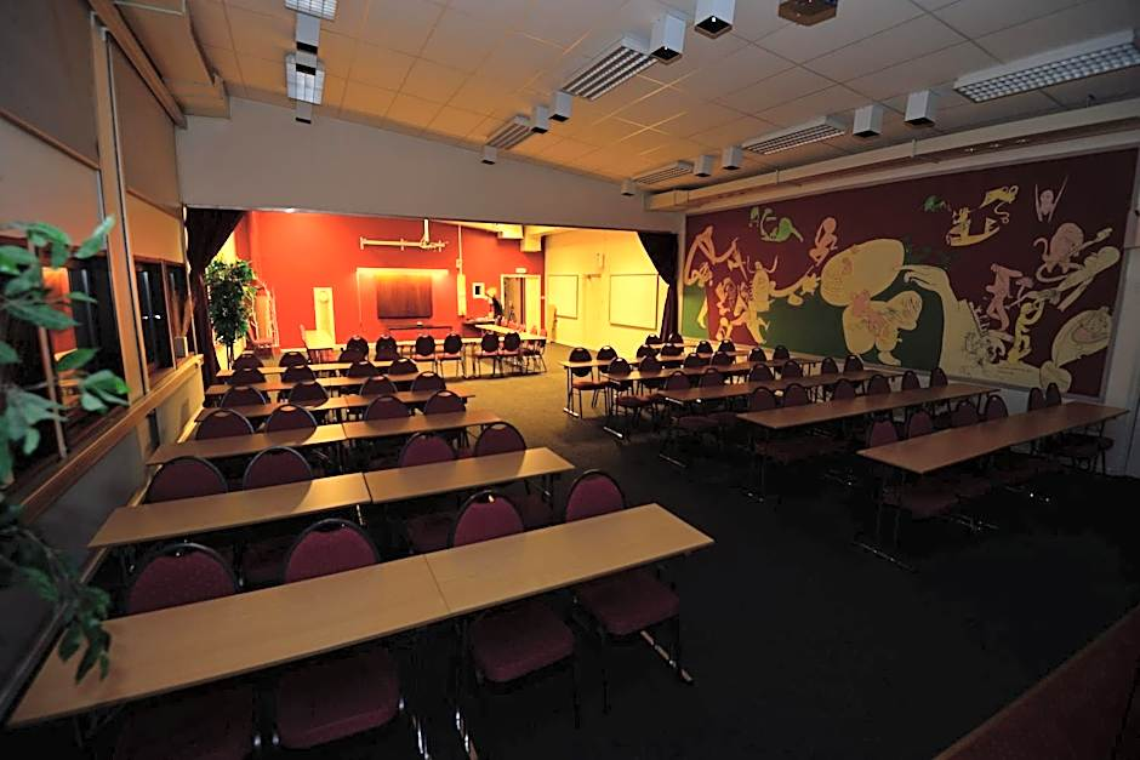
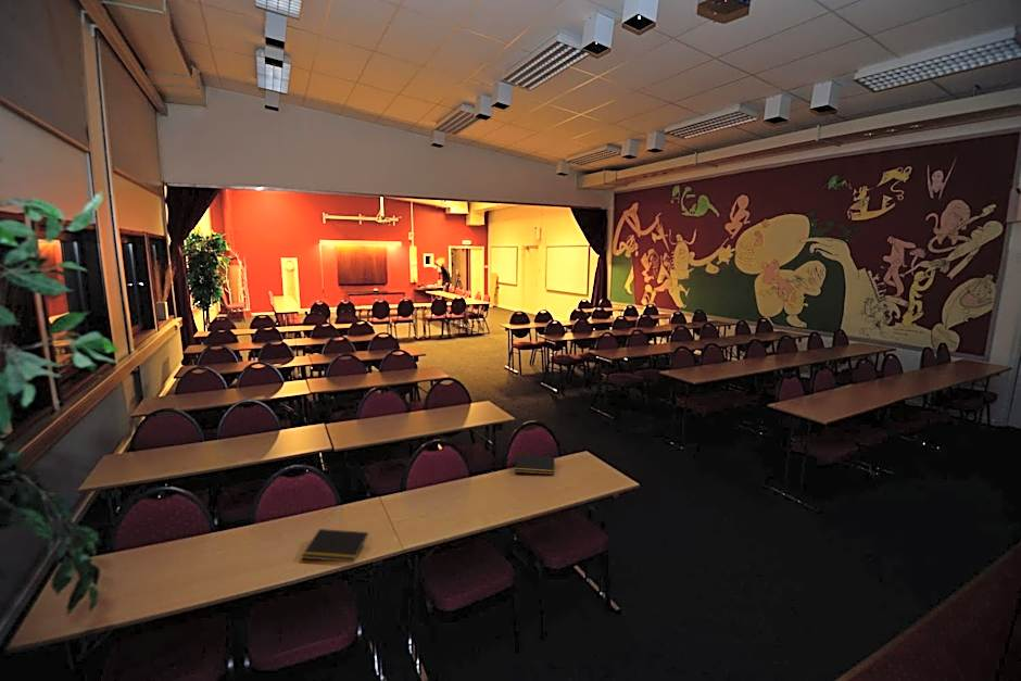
+ notepad [301,528,369,564]
+ notepad [514,454,555,476]
